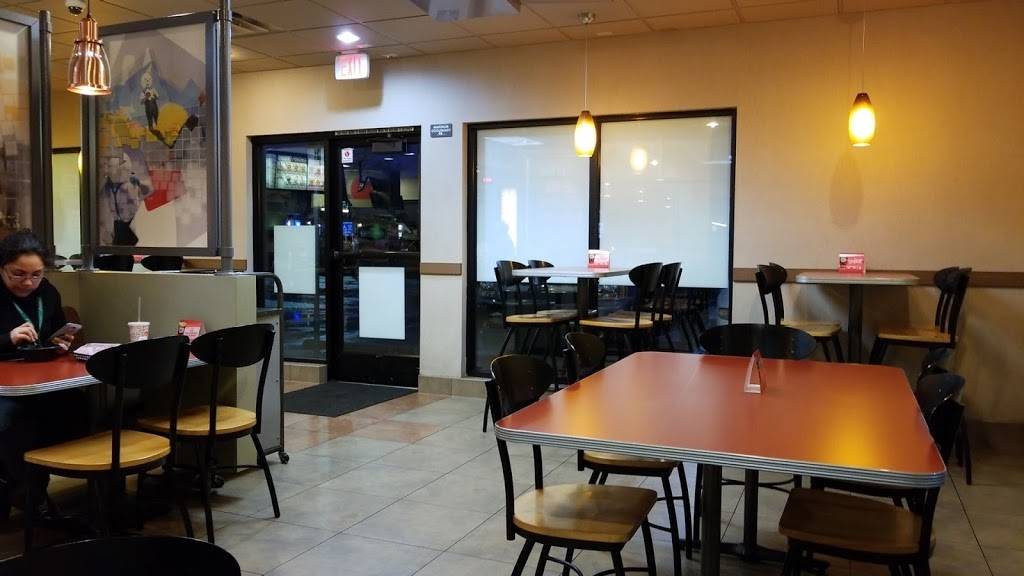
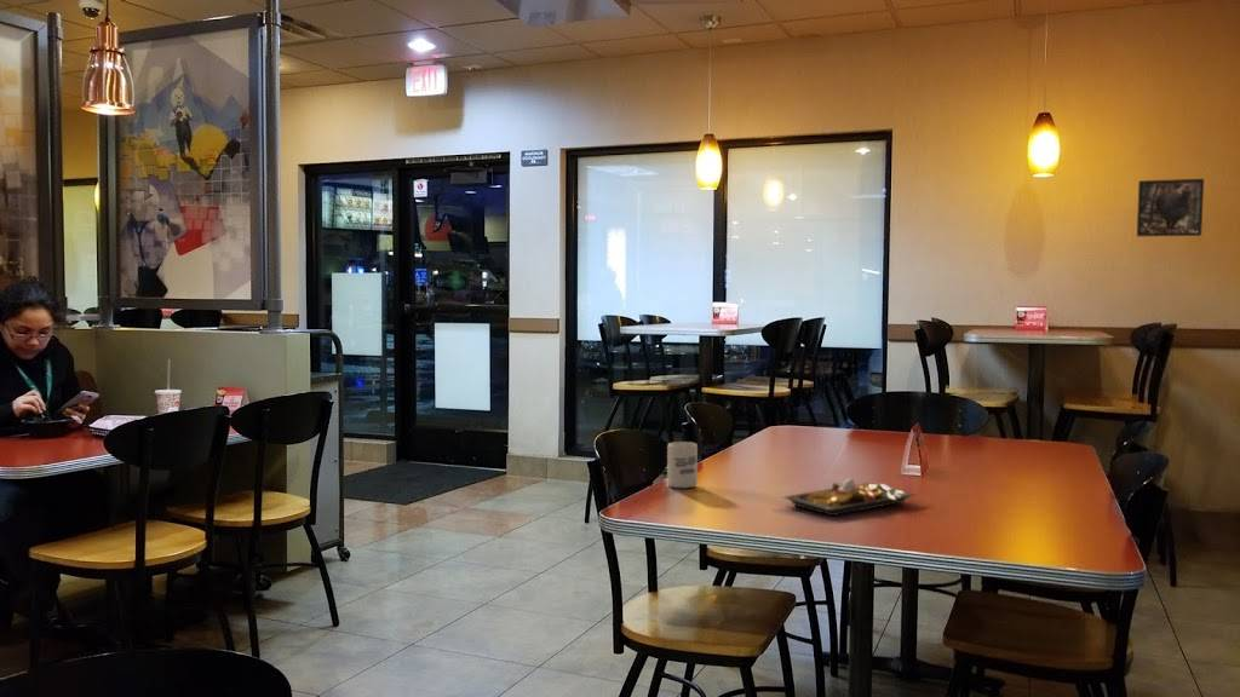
+ plate [781,477,917,517]
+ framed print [1136,178,1205,237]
+ cup [666,440,699,489]
